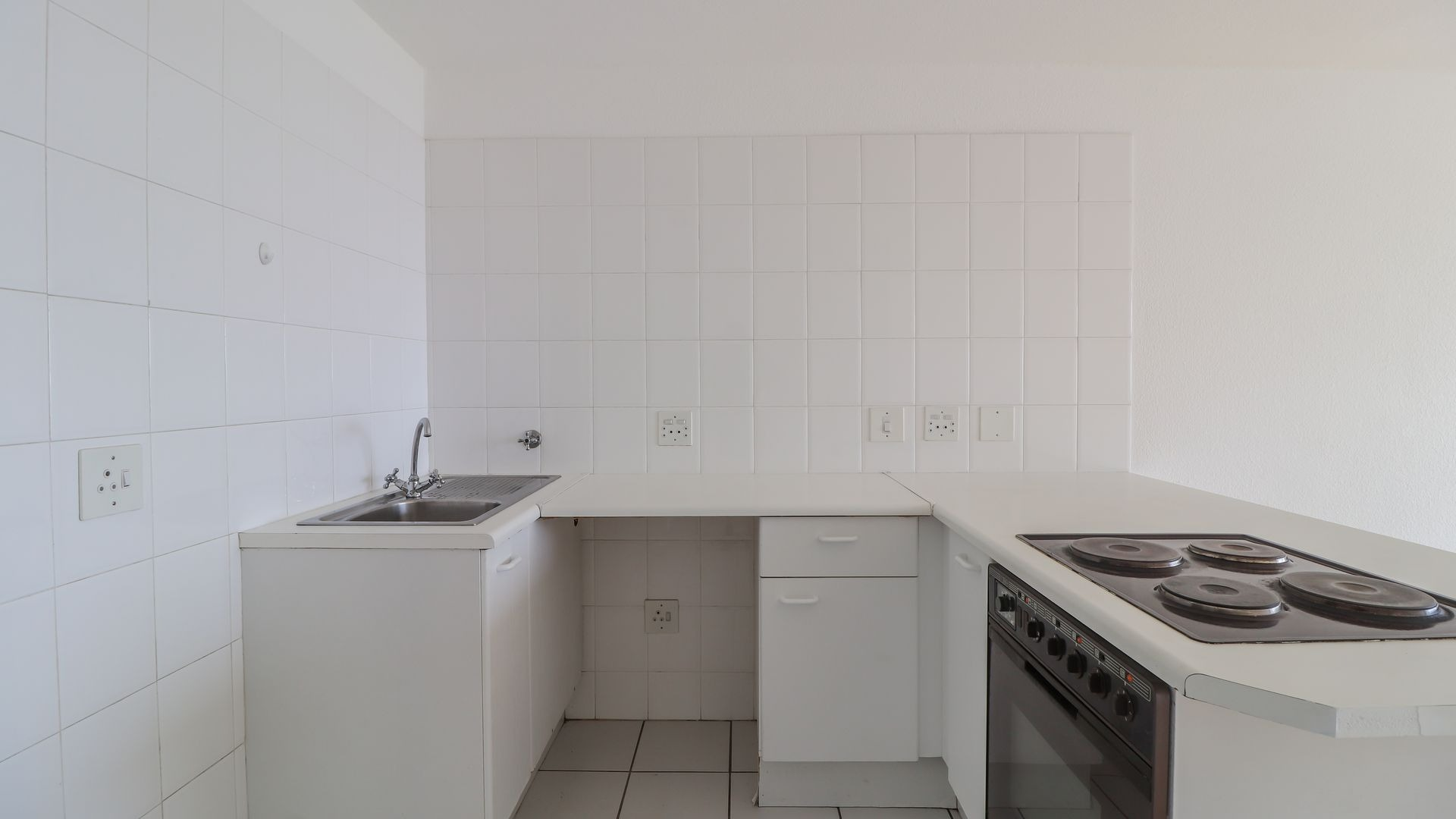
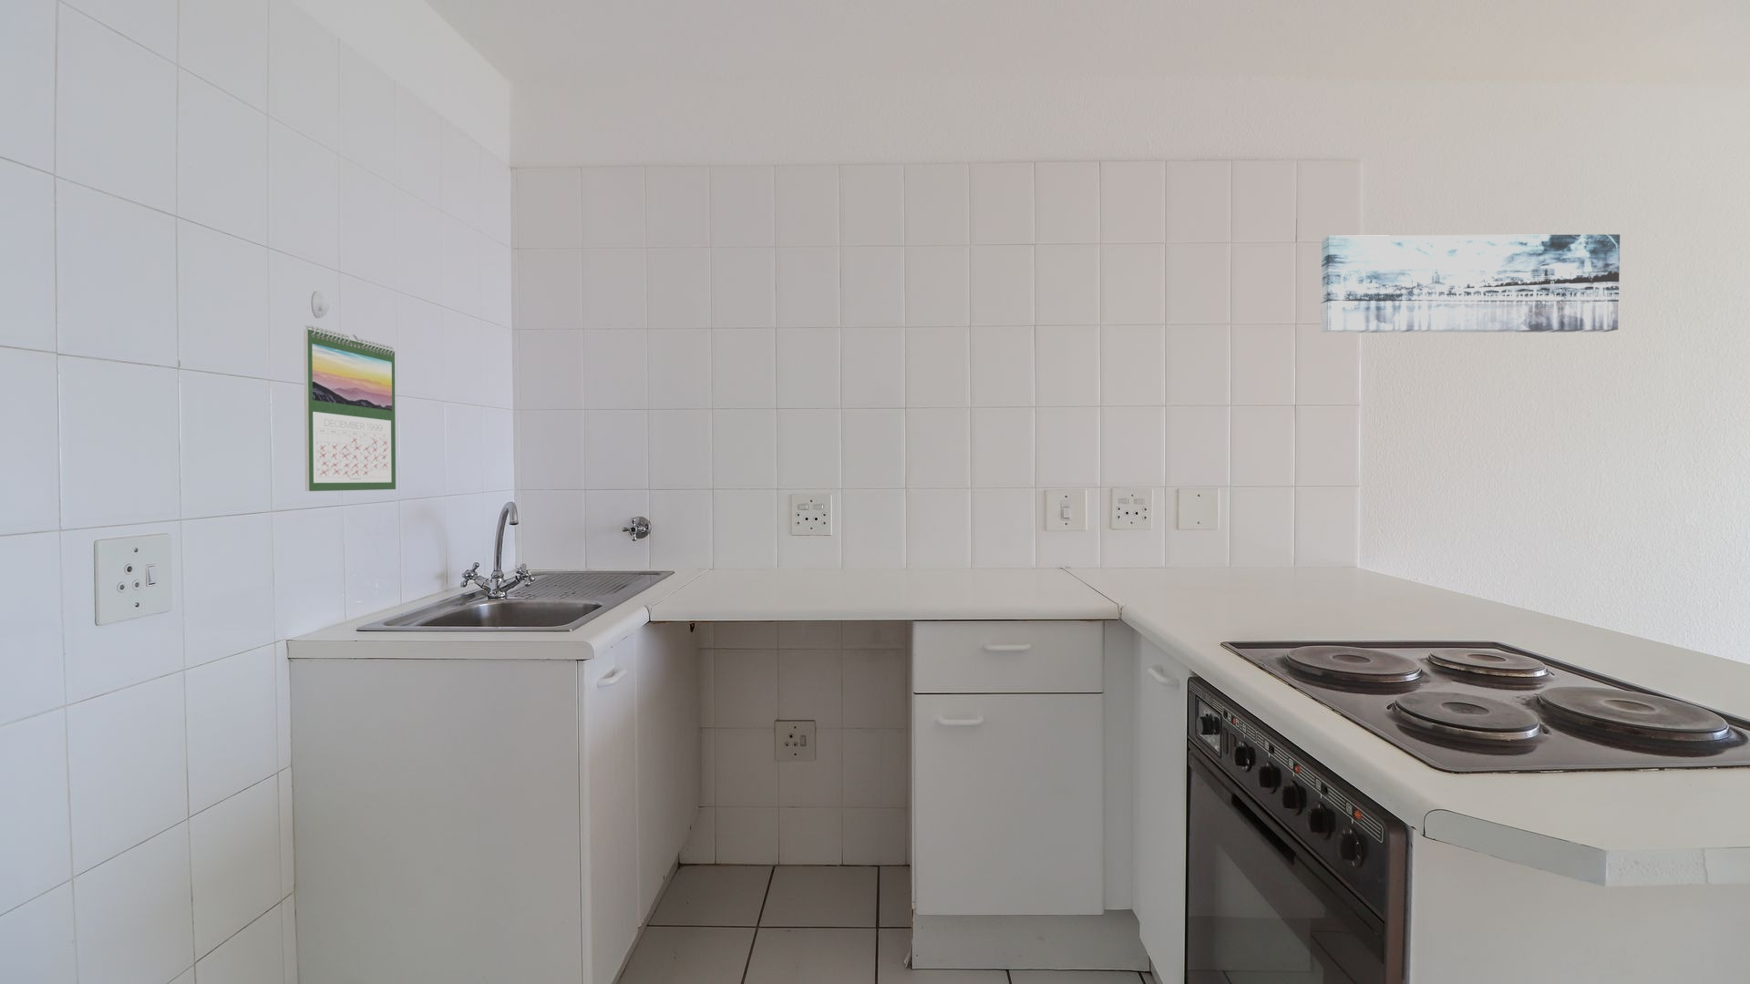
+ calendar [303,324,397,491]
+ wall art [1320,233,1620,334]
